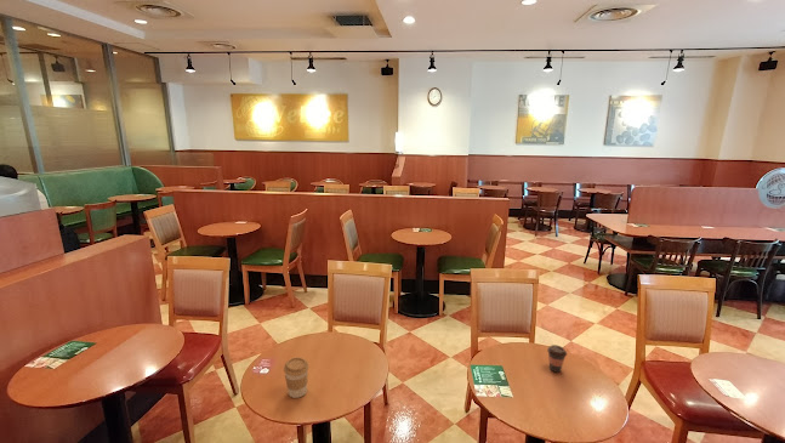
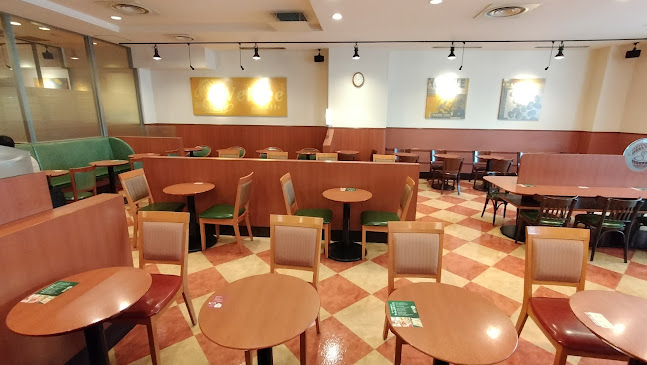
- coffee cup [283,356,309,399]
- coffee cup [546,343,568,374]
